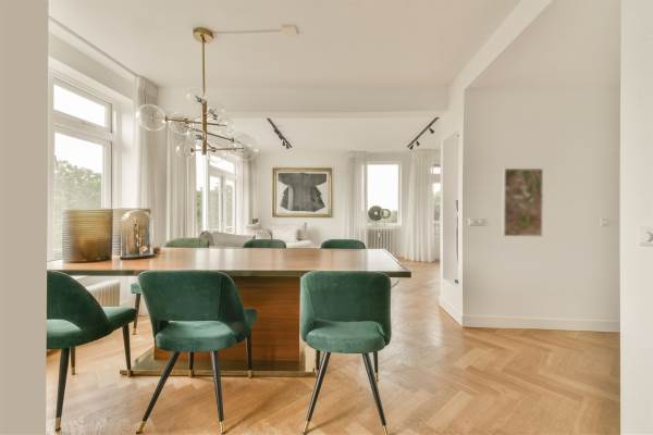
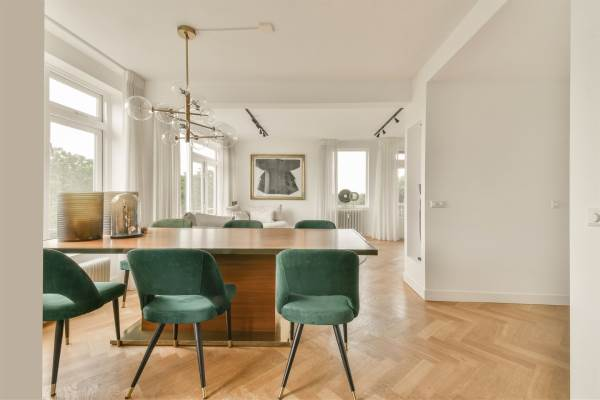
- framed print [502,167,544,237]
